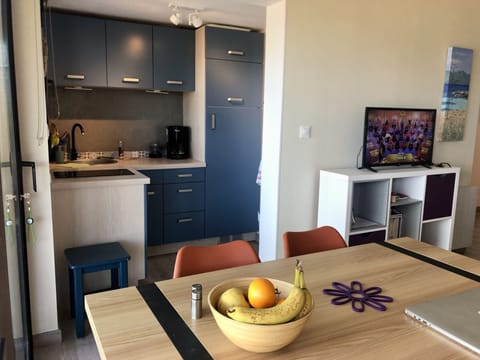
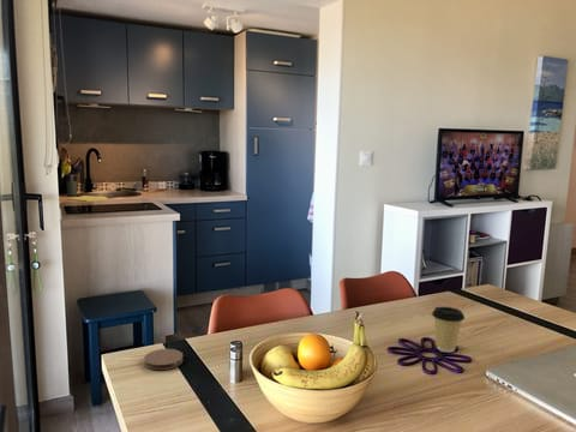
+ coffee cup [431,306,466,354]
+ coaster [143,348,184,371]
